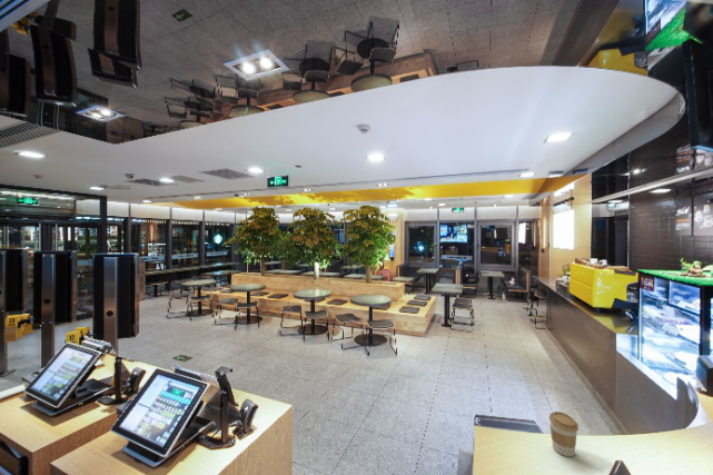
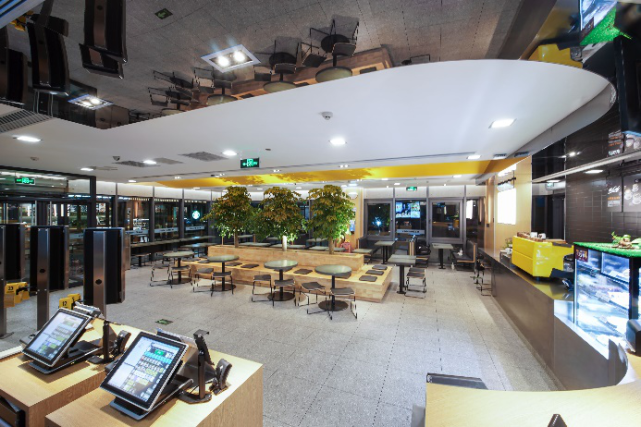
- coffee cup [548,410,580,457]
